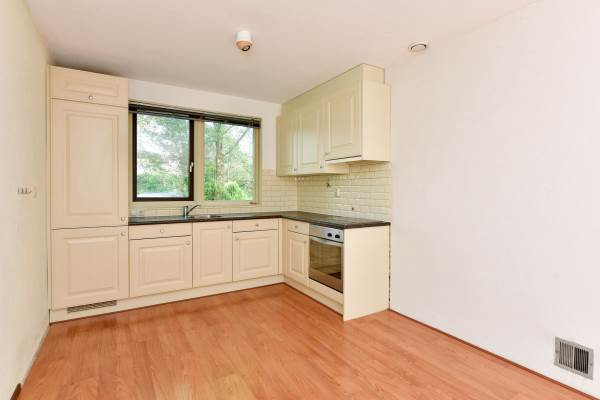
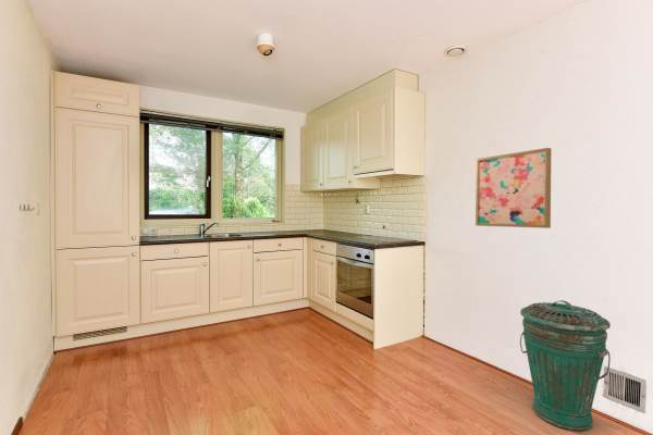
+ trash can [519,299,612,432]
+ wall art [475,147,552,229]
